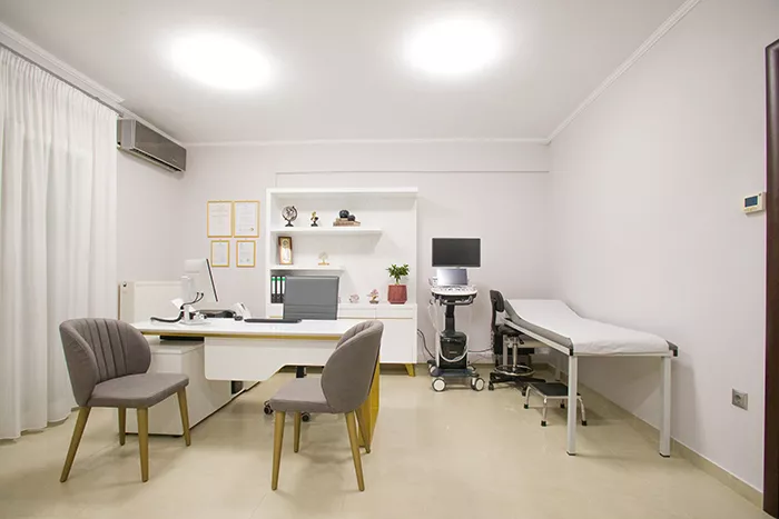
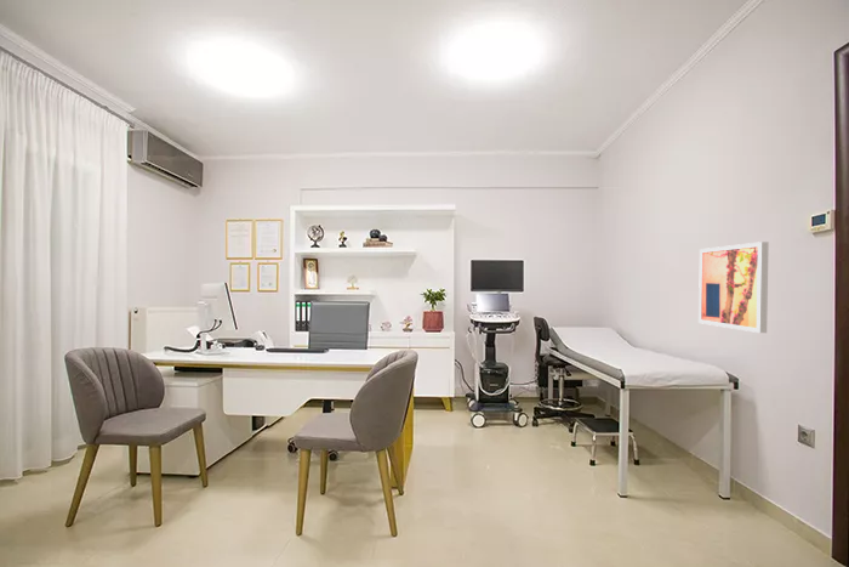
+ wall art [697,240,770,334]
